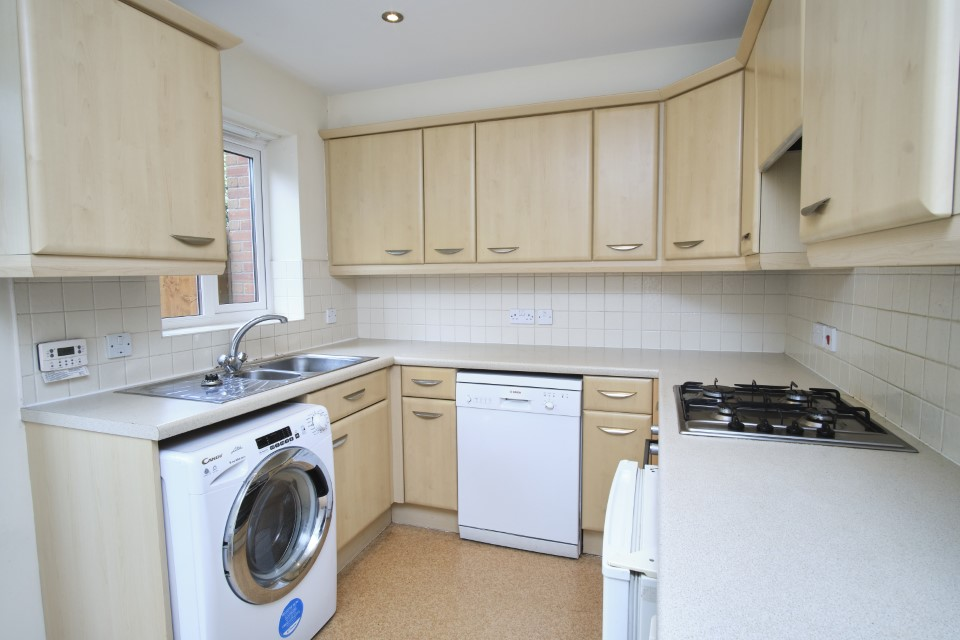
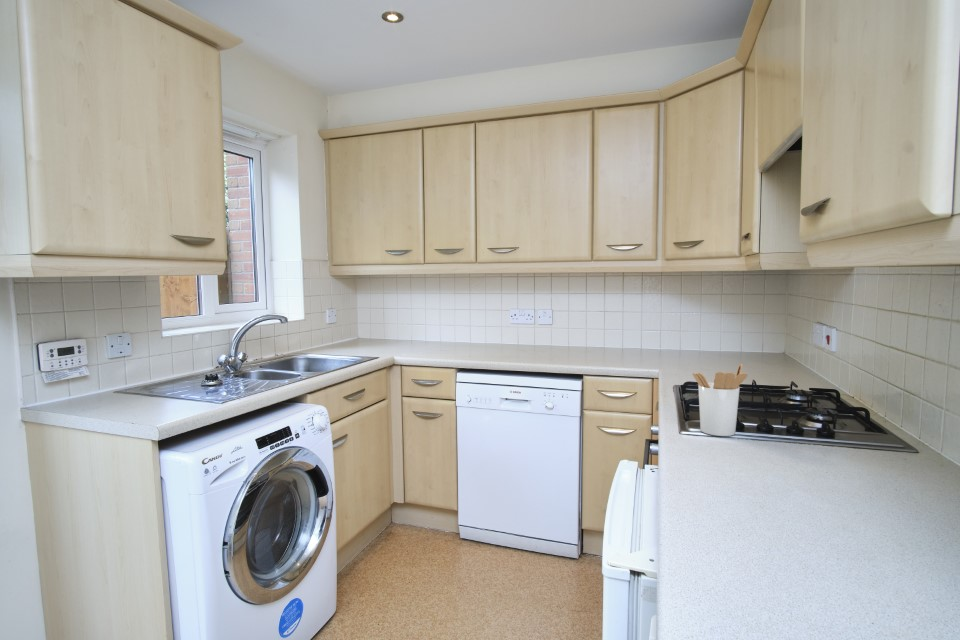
+ utensil holder [692,363,749,437]
